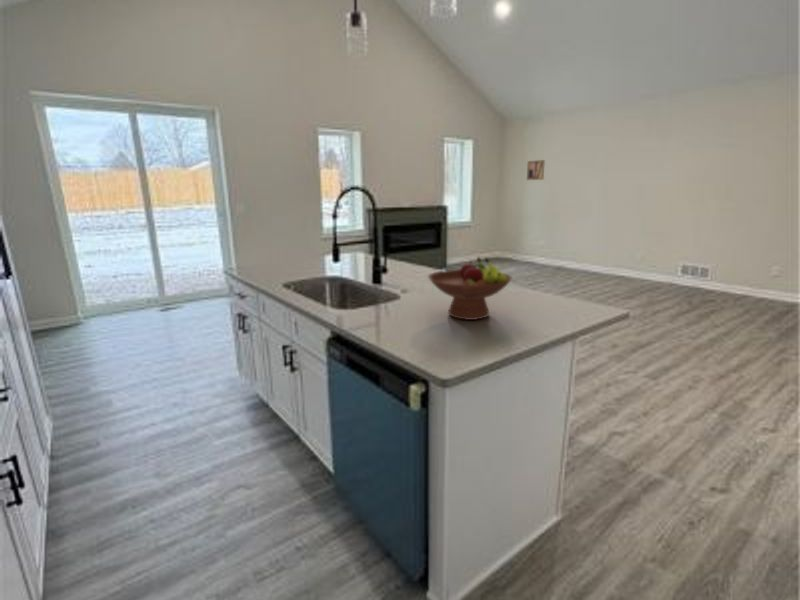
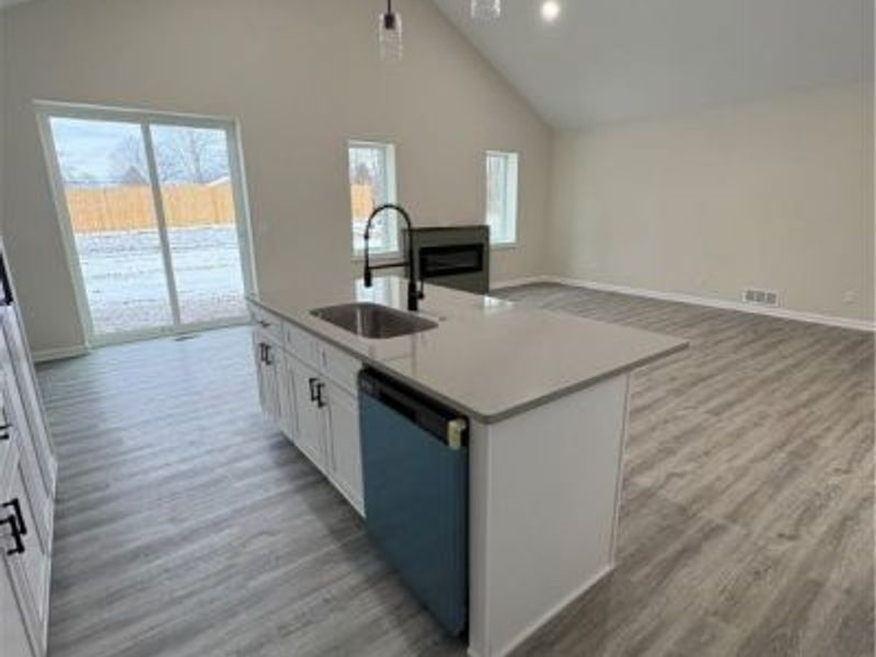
- wall art [526,159,546,181]
- fruit bowl [427,256,513,321]
